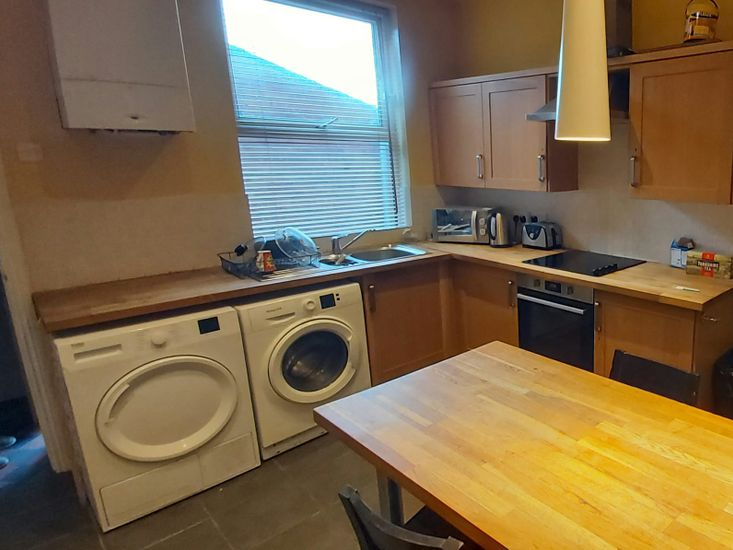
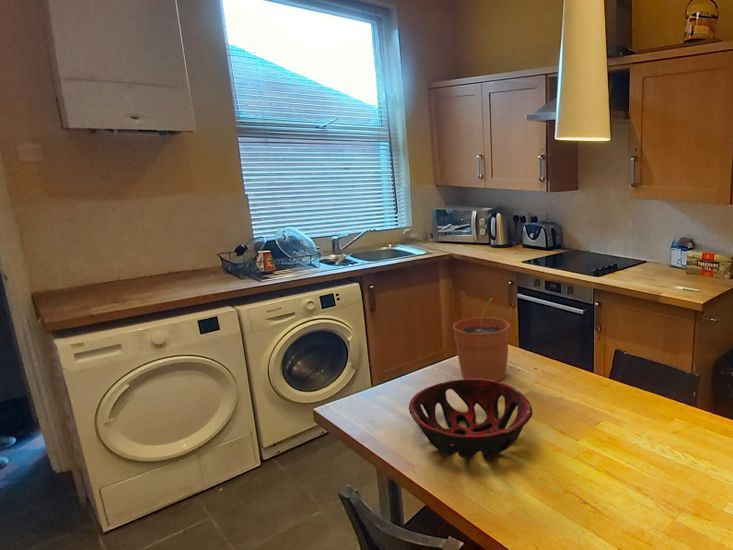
+ plant pot [452,297,511,382]
+ decorative bowl [408,378,534,459]
